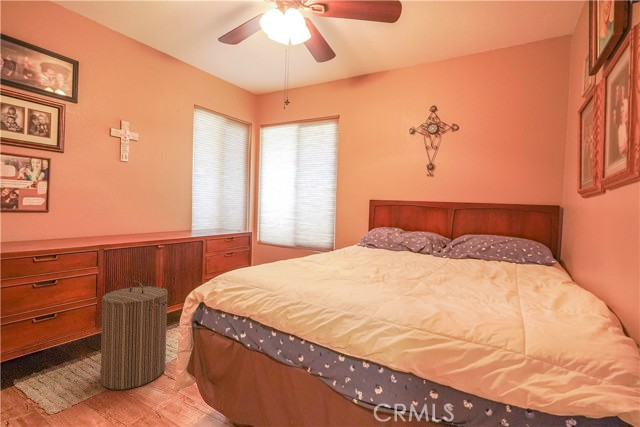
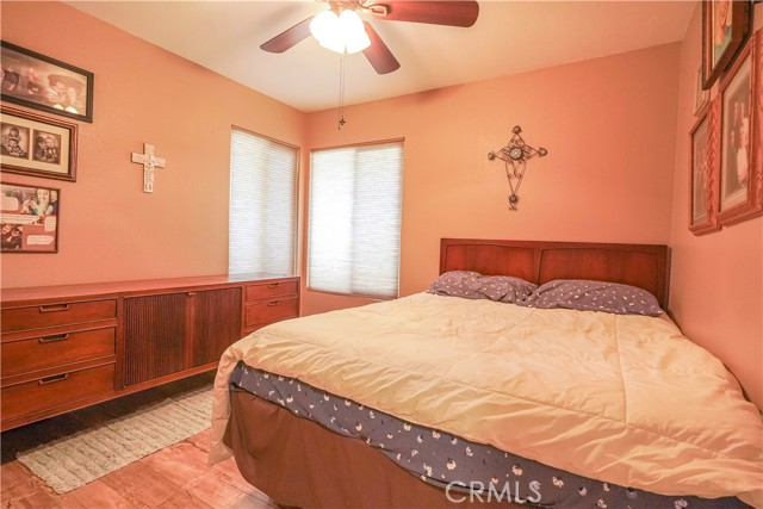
- laundry hamper [99,280,169,391]
